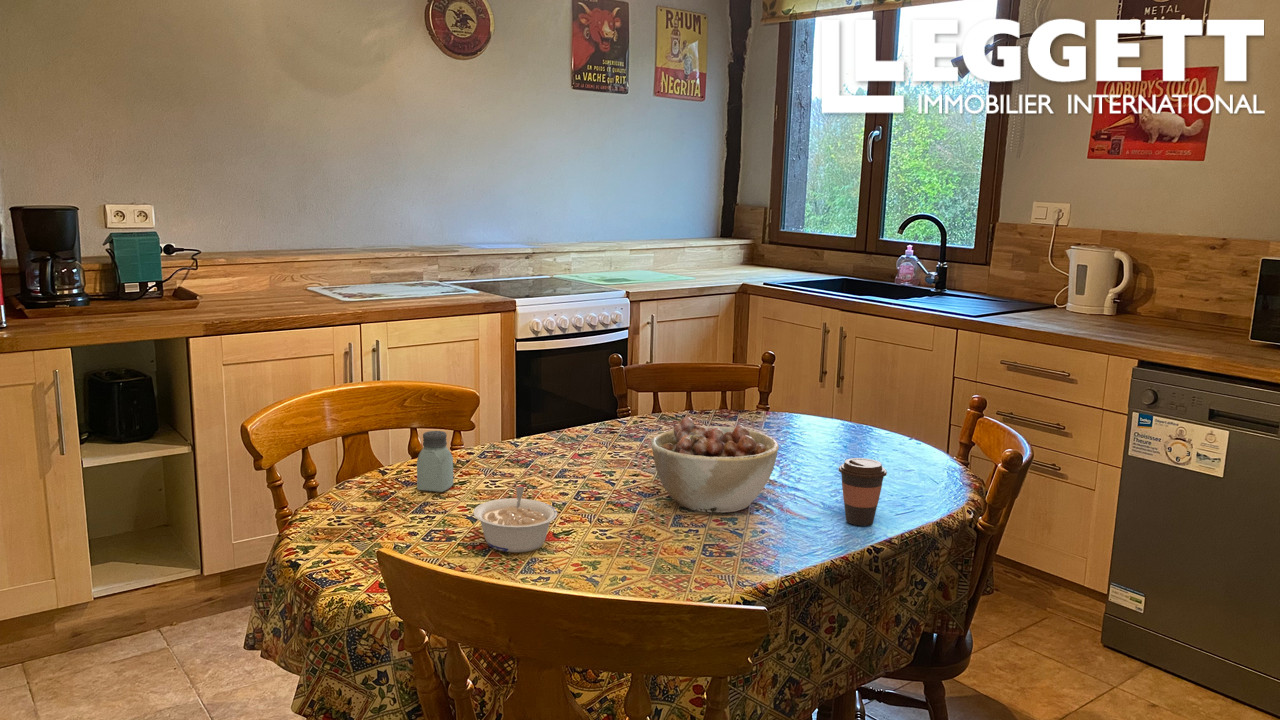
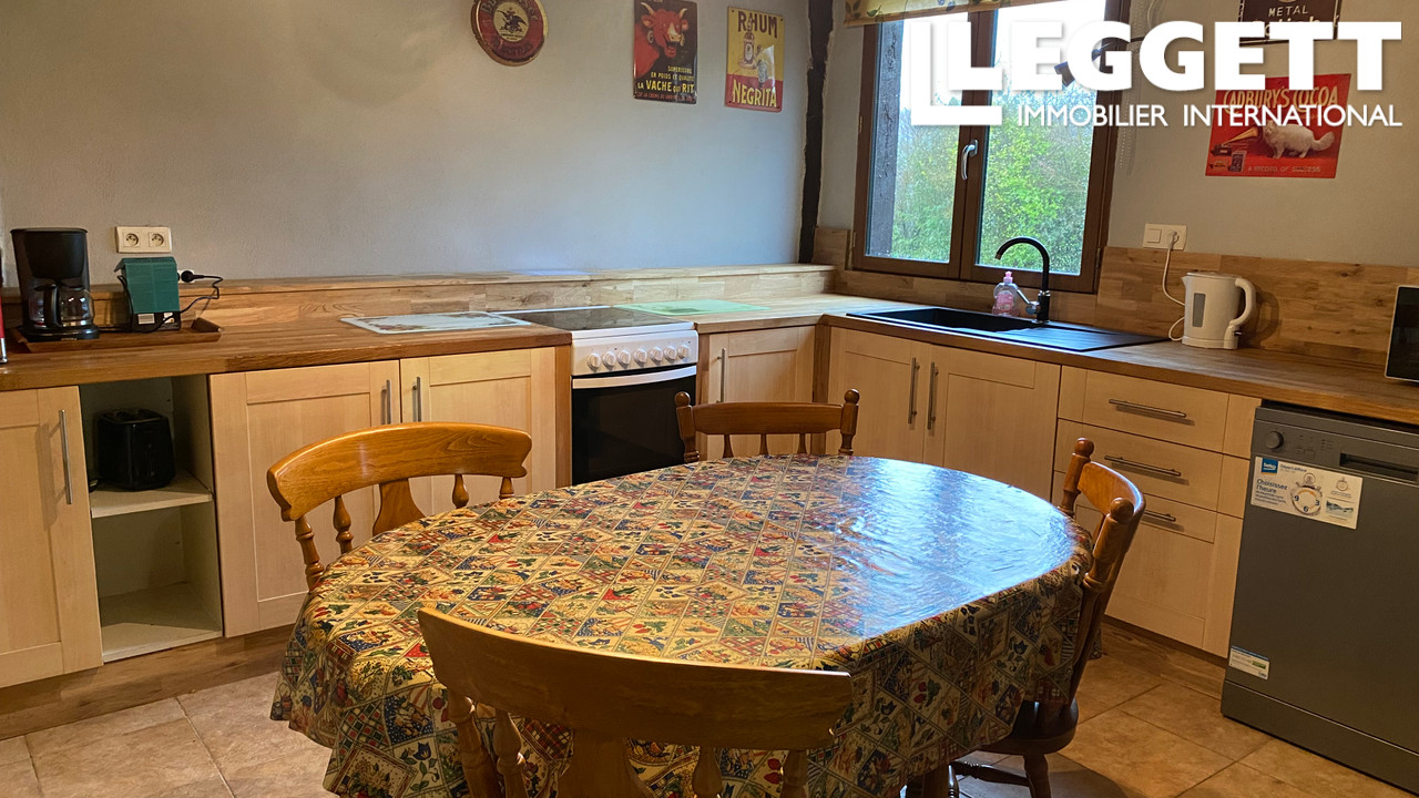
- coffee cup [838,457,888,527]
- saltshaker [416,430,454,493]
- legume [472,486,558,553]
- bowl [650,416,780,513]
